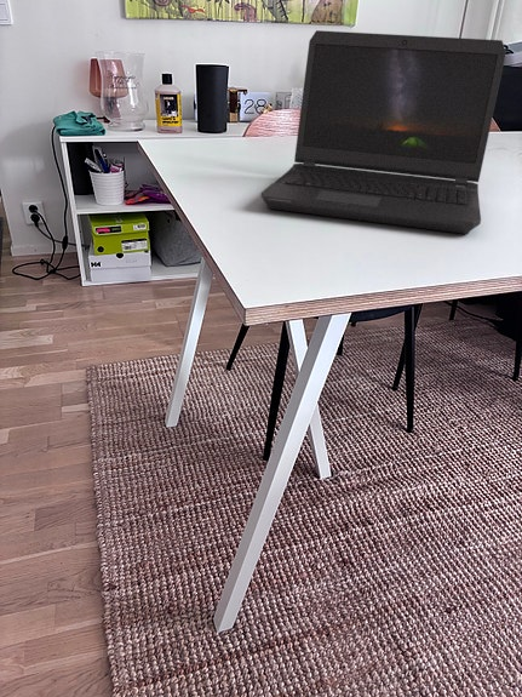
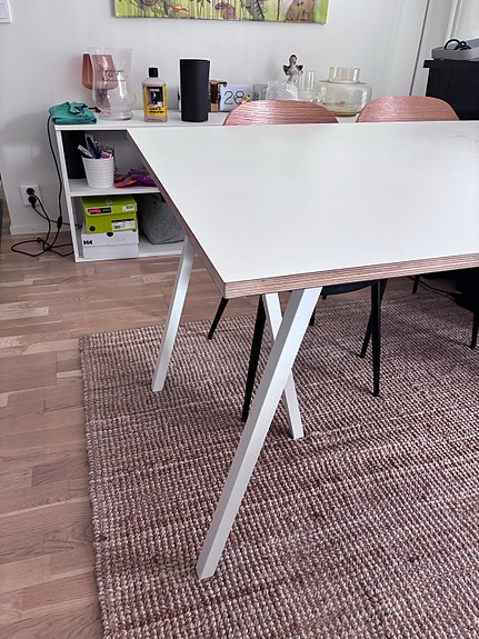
- laptop computer [260,29,507,235]
